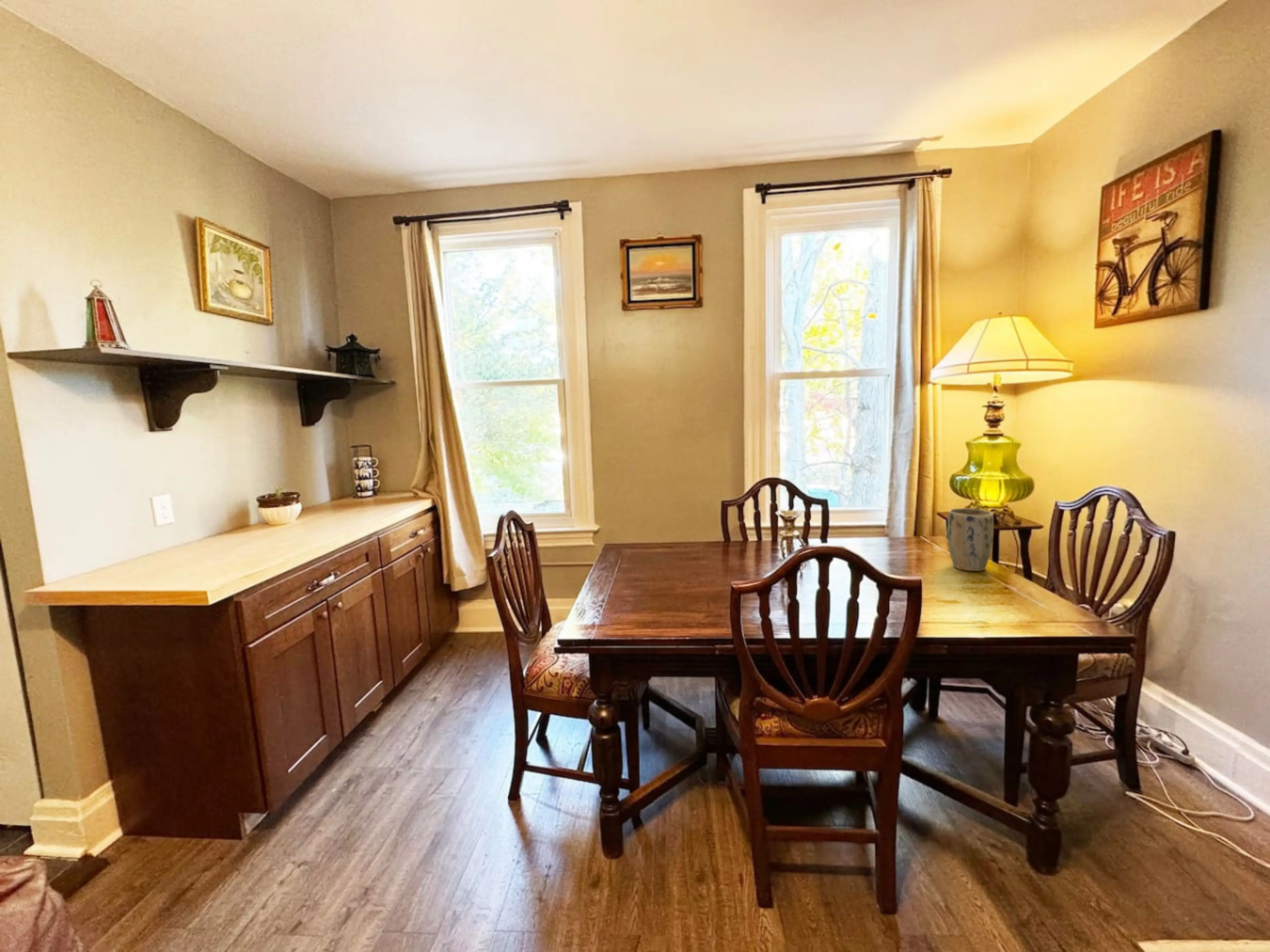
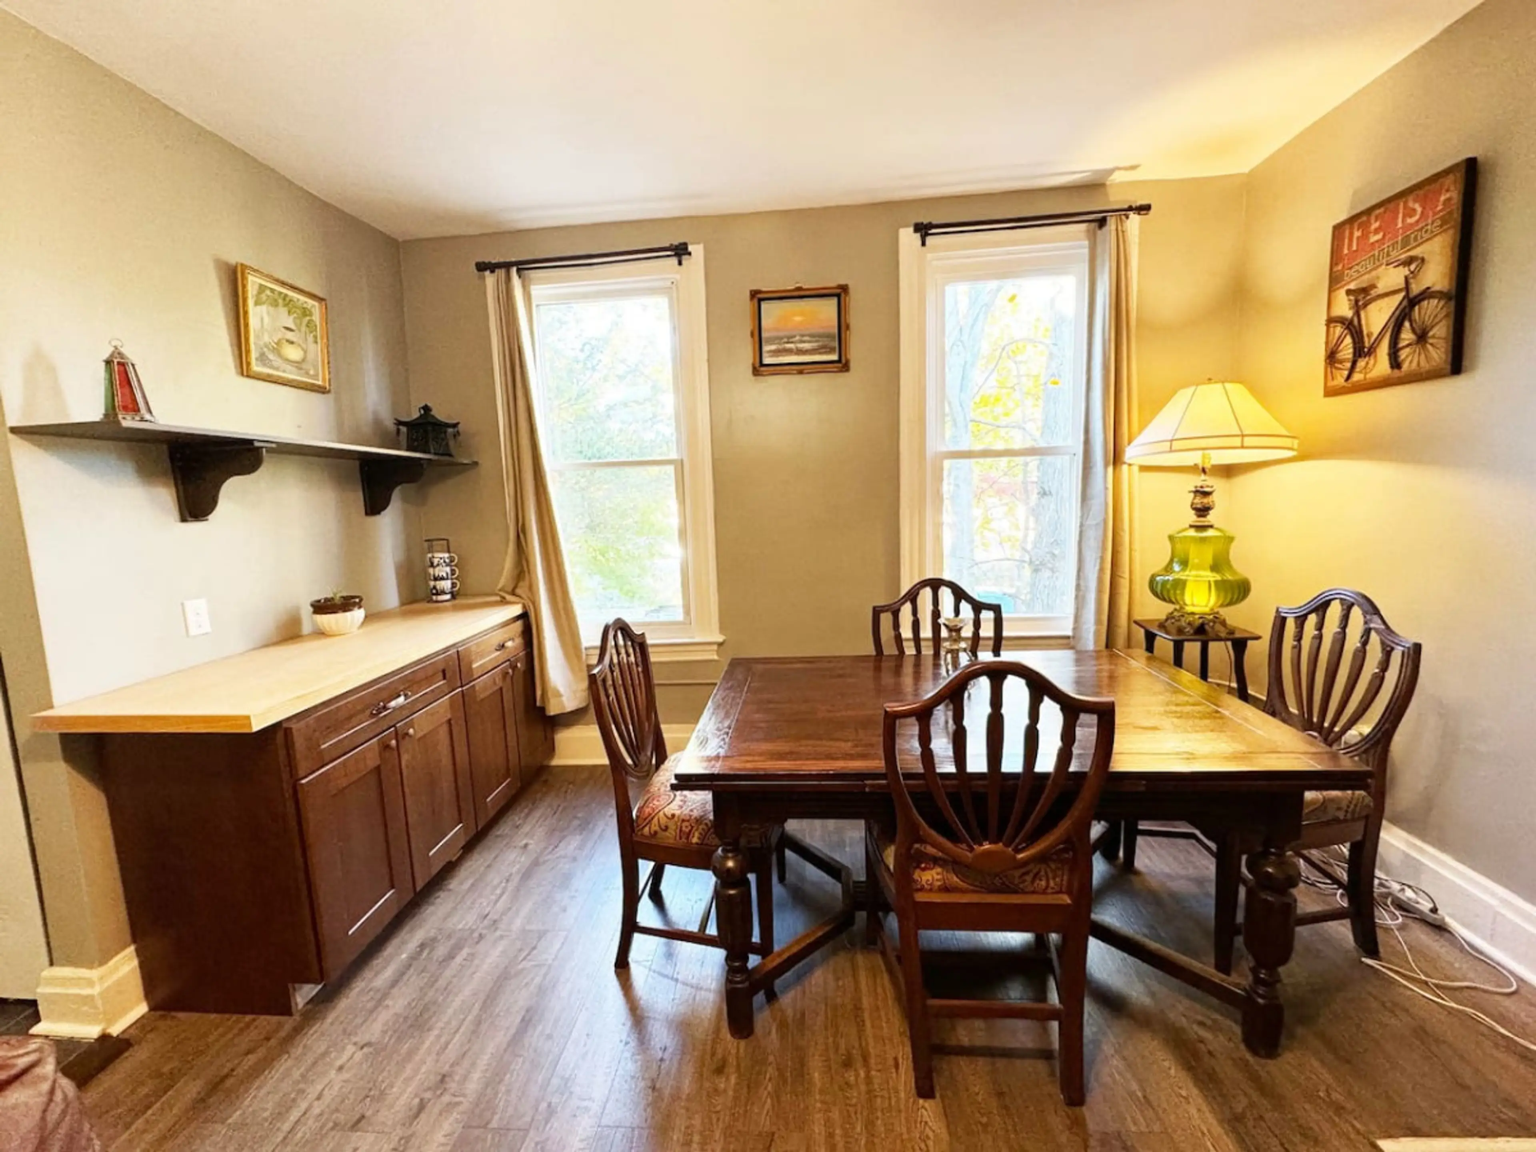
- plant pot [947,508,994,572]
